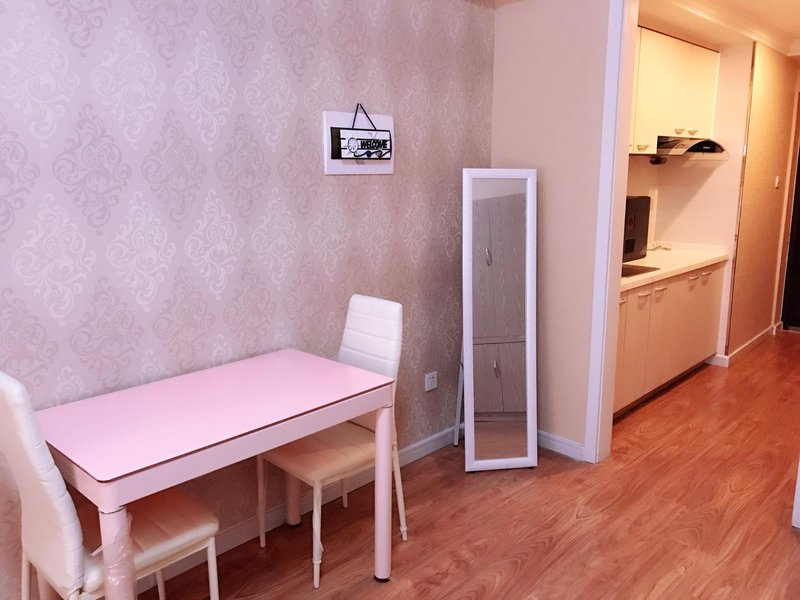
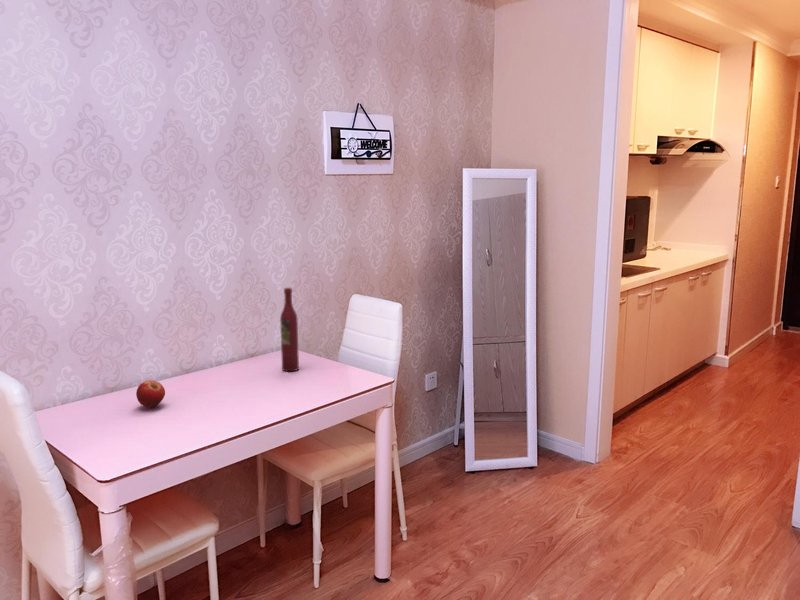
+ fruit [135,379,166,409]
+ wine bottle [279,287,300,372]
